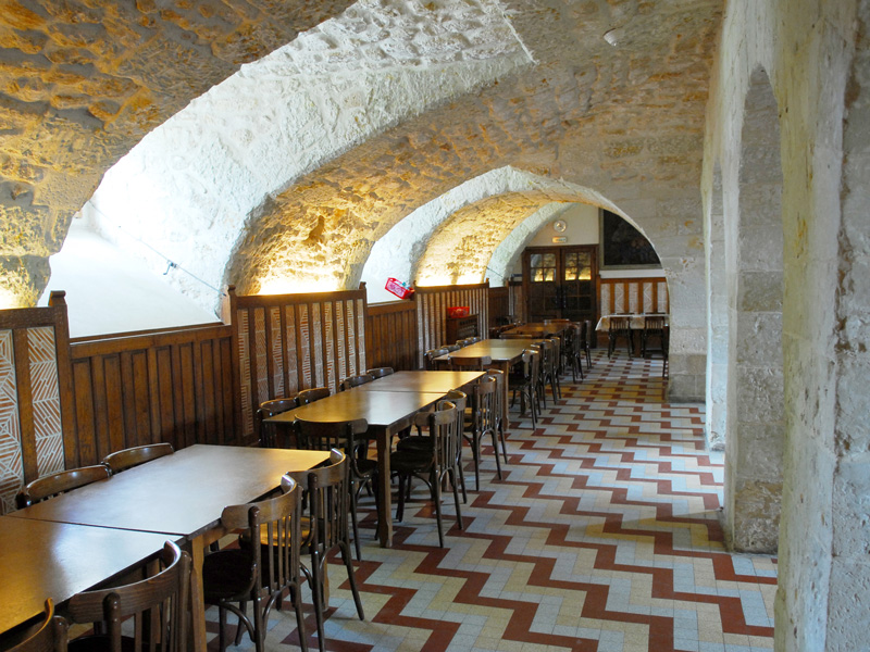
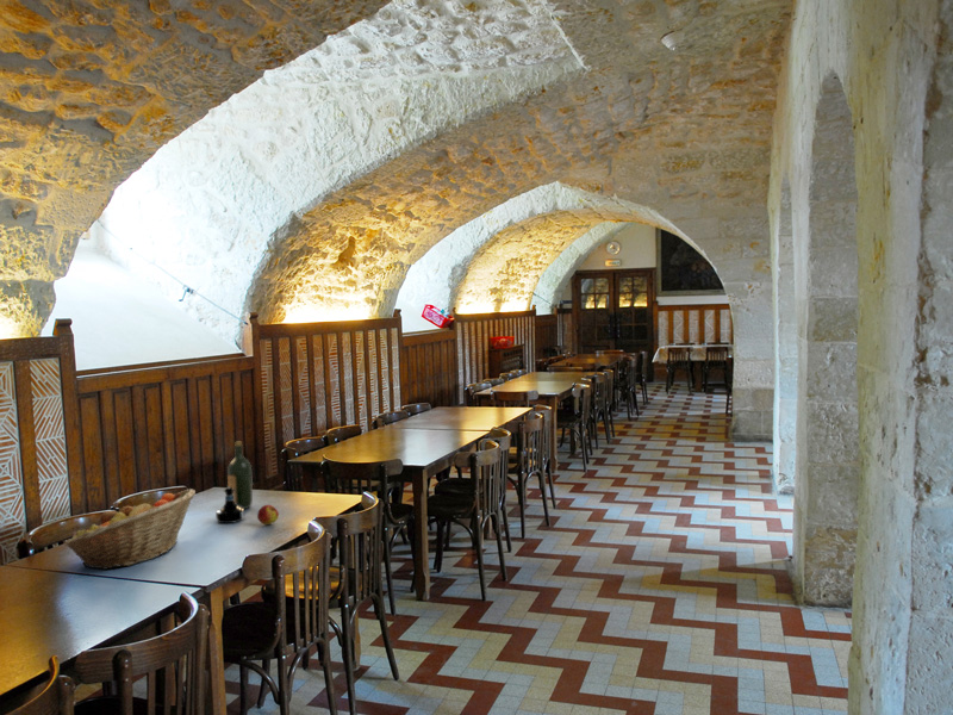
+ tequila bottle [214,486,245,524]
+ apple [256,504,280,526]
+ wine bottle [226,441,254,510]
+ fruit basket [63,487,197,571]
